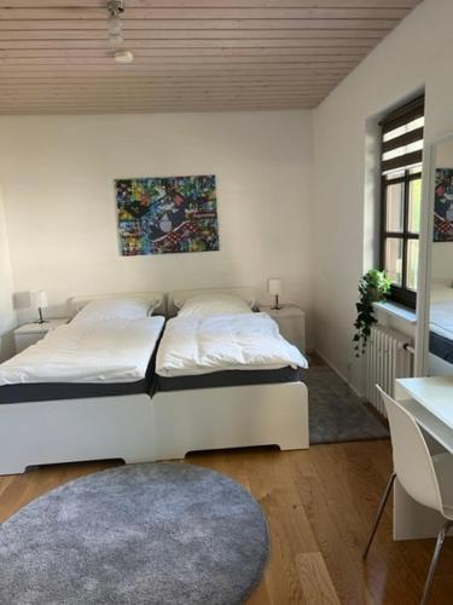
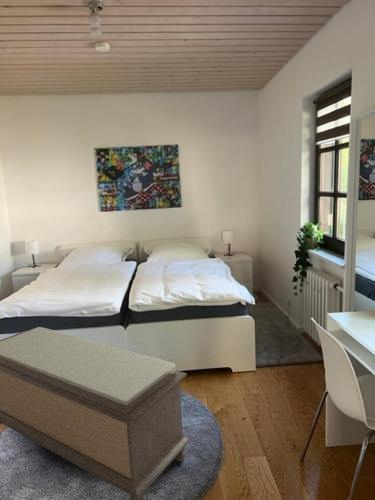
+ bench [0,326,191,500]
